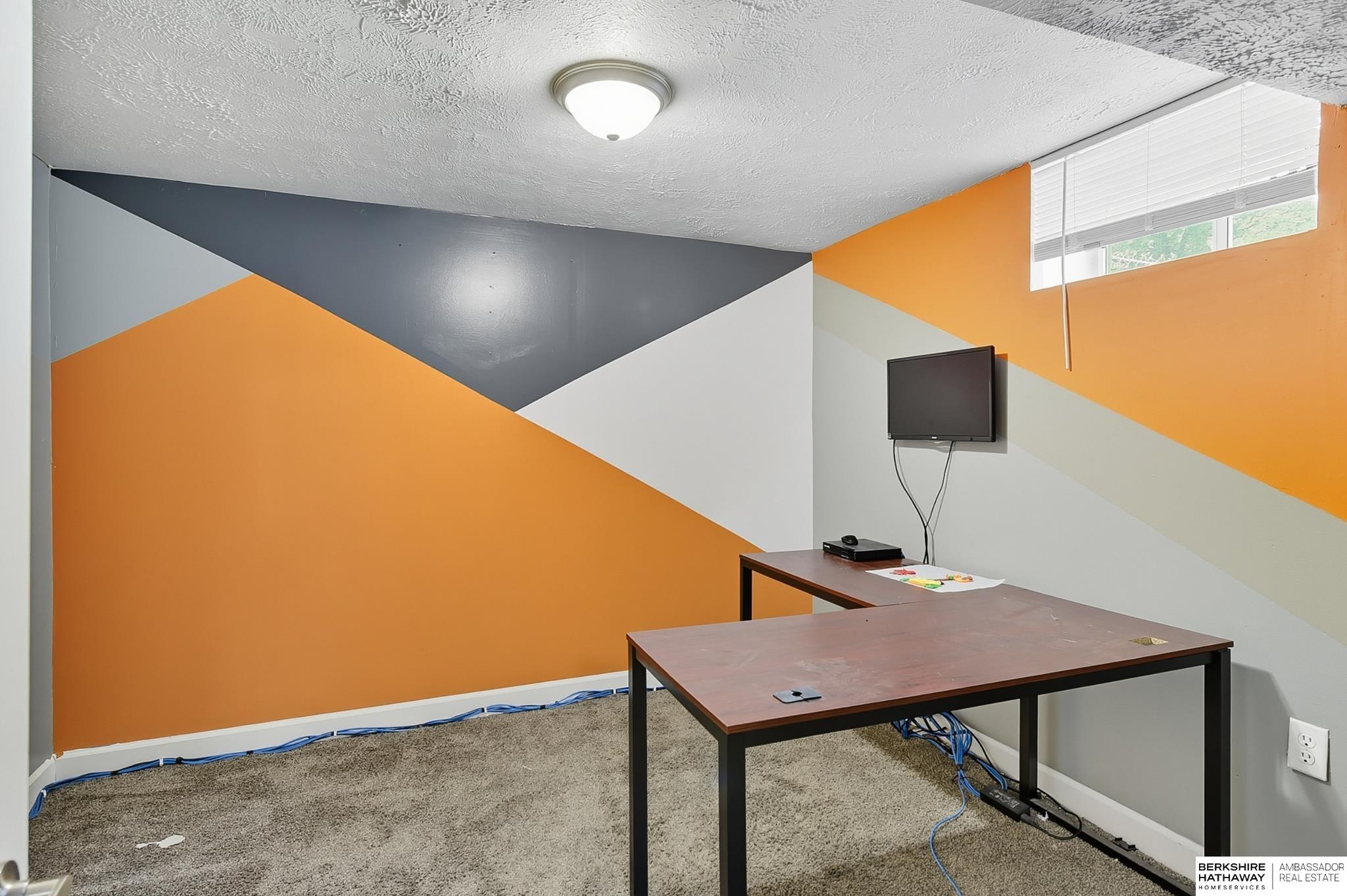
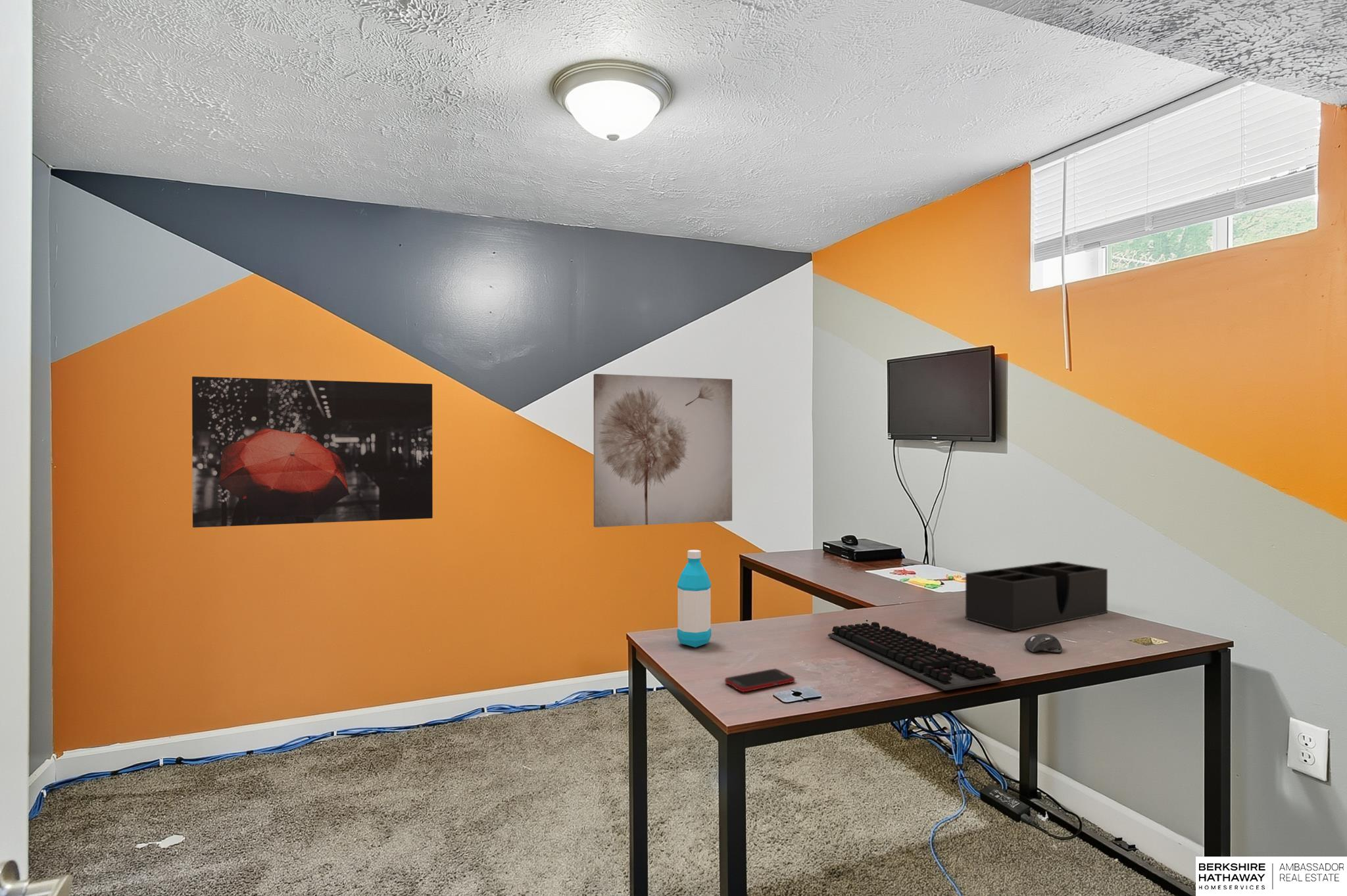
+ computer keyboard [827,621,1002,691]
+ computer mouse [1024,633,1063,653]
+ water bottle [676,549,712,648]
+ wall art [191,376,433,529]
+ desk organizer [965,561,1108,632]
+ cell phone [724,668,796,692]
+ wall art [593,373,733,528]
